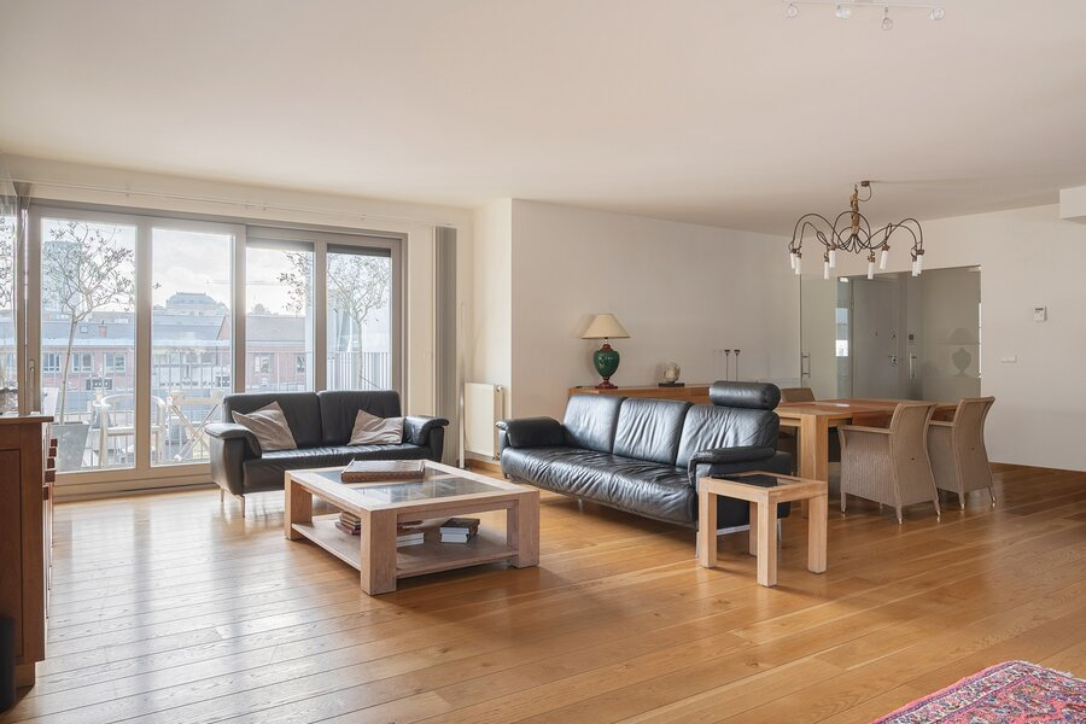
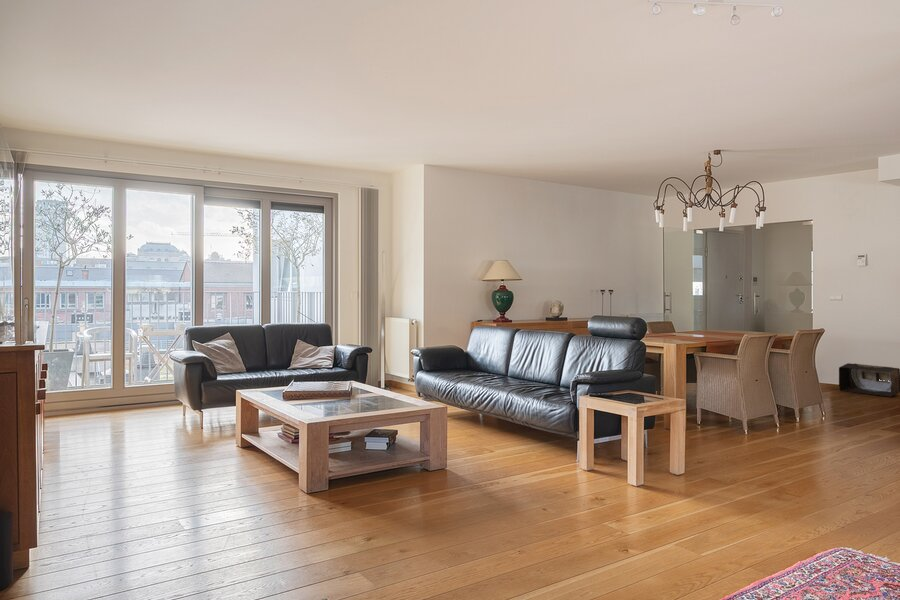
+ storage bin [838,362,900,398]
